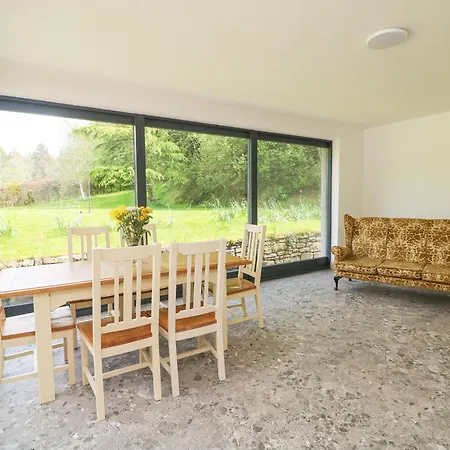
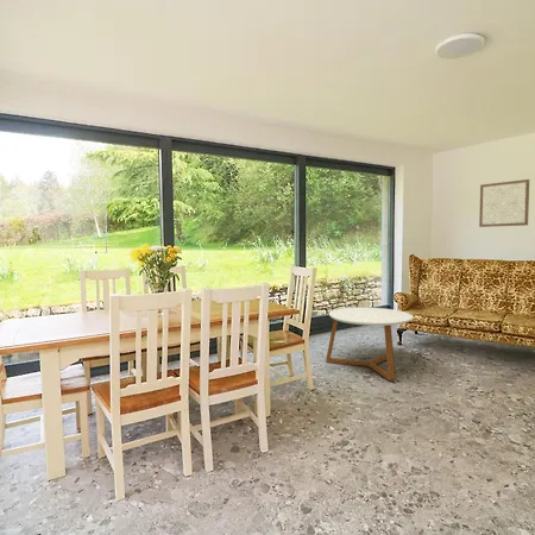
+ coffee table [325,307,414,382]
+ wall art [478,178,530,228]
